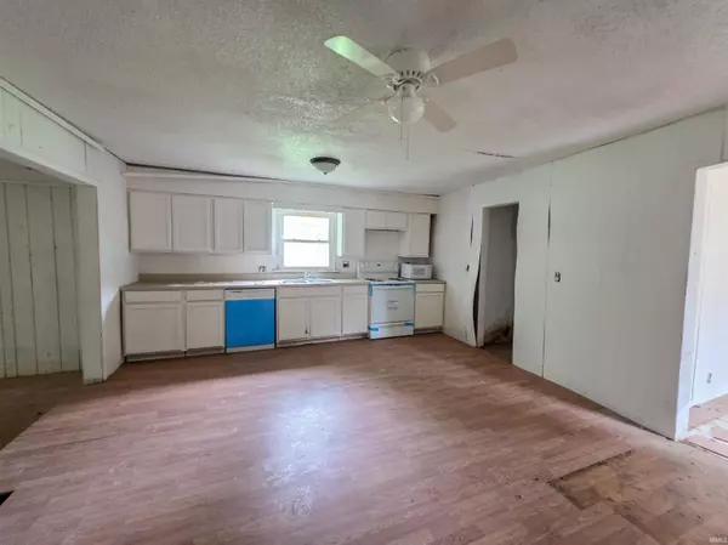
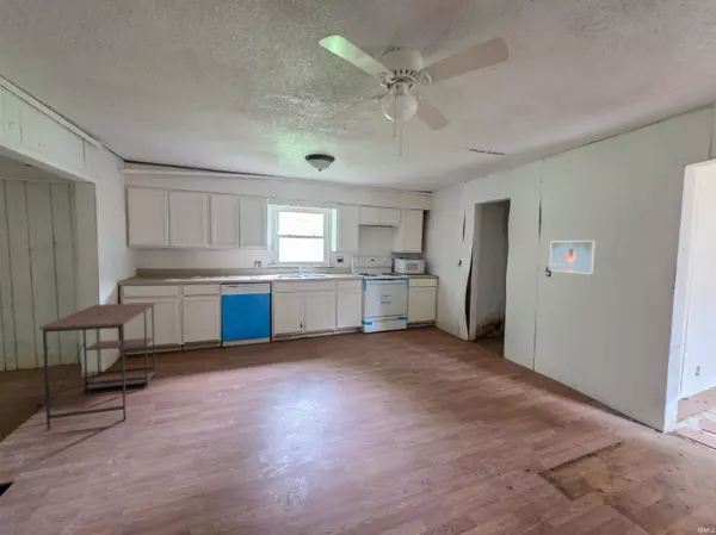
+ desk [38,301,156,431]
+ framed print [548,239,598,275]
